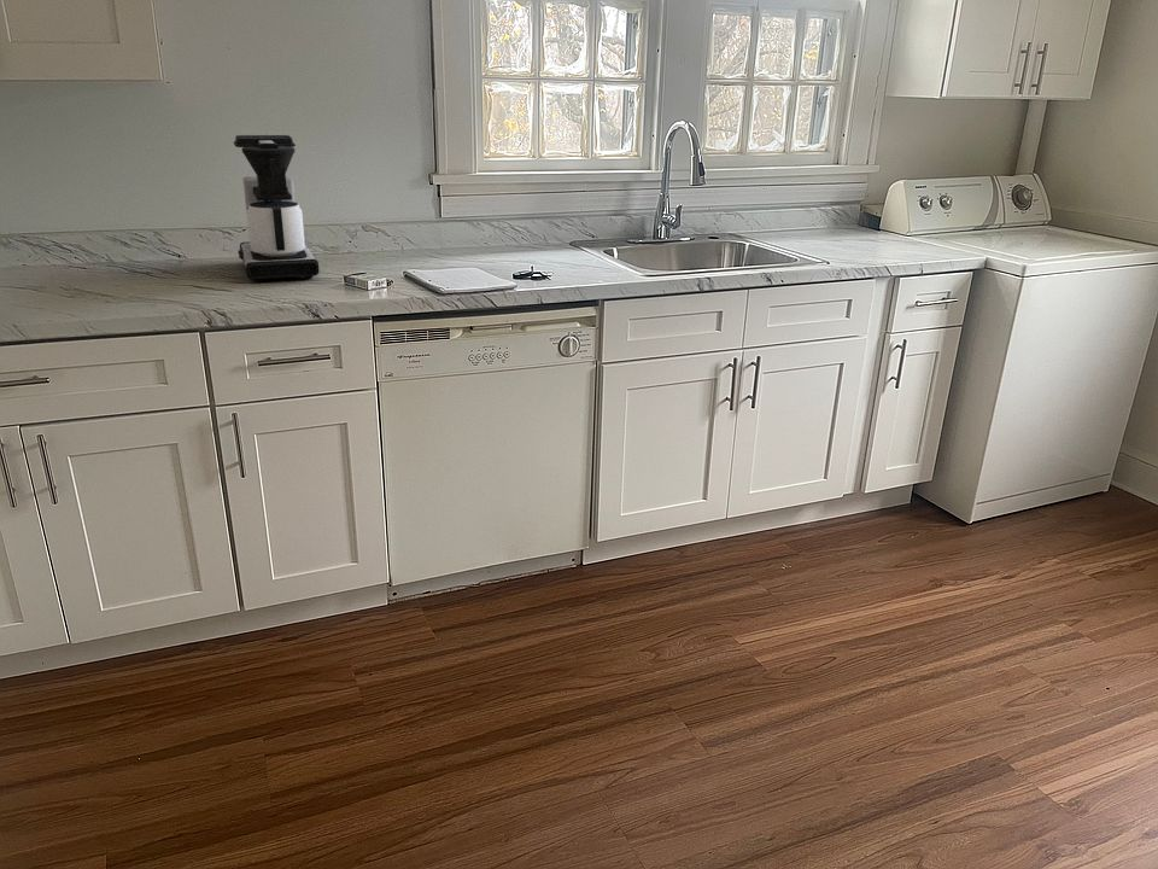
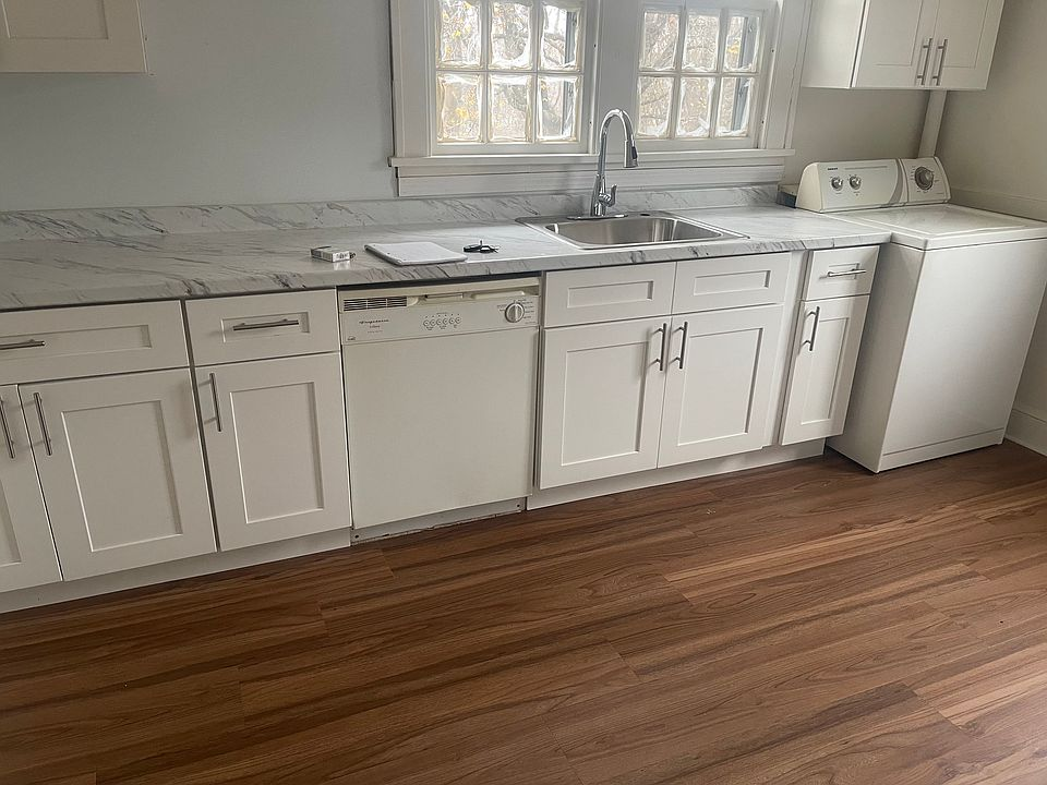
- coffee maker [233,134,321,284]
